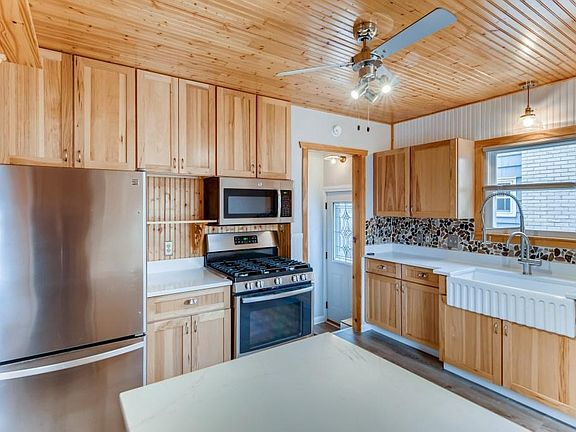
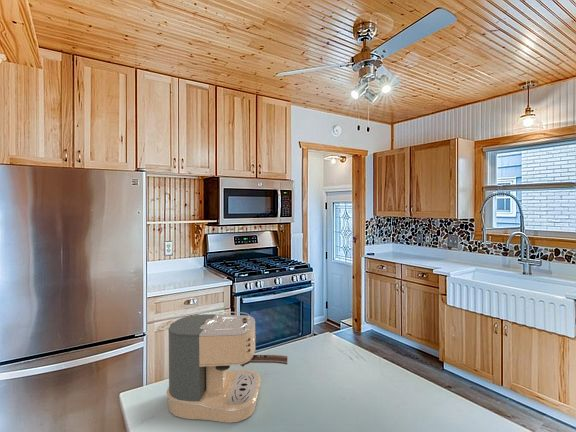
+ coffee maker [165,311,289,424]
